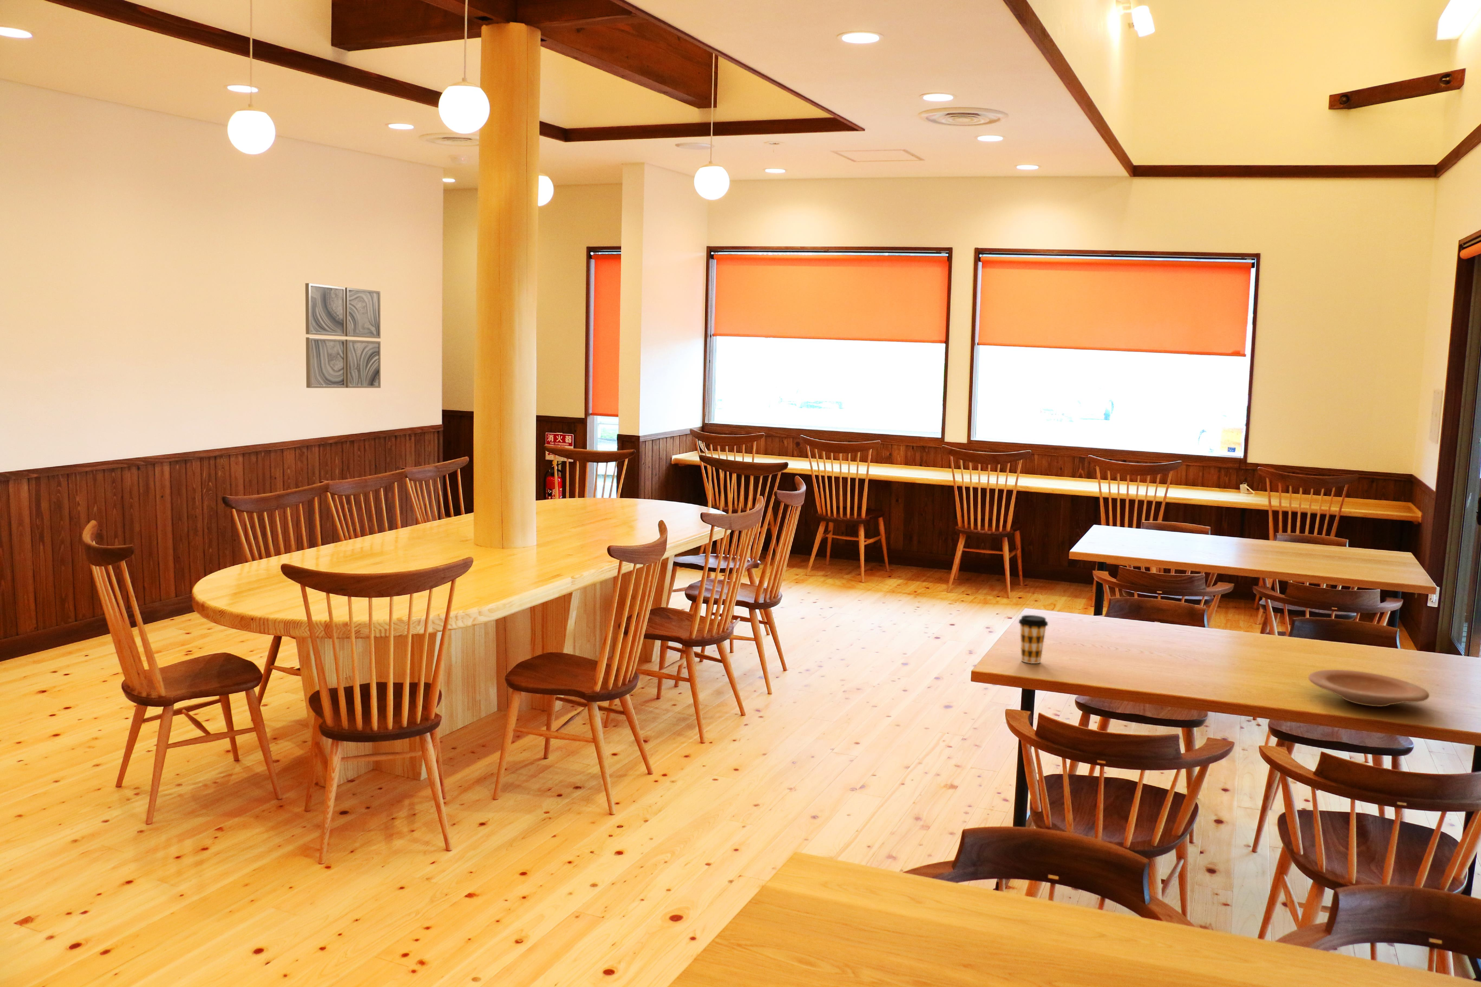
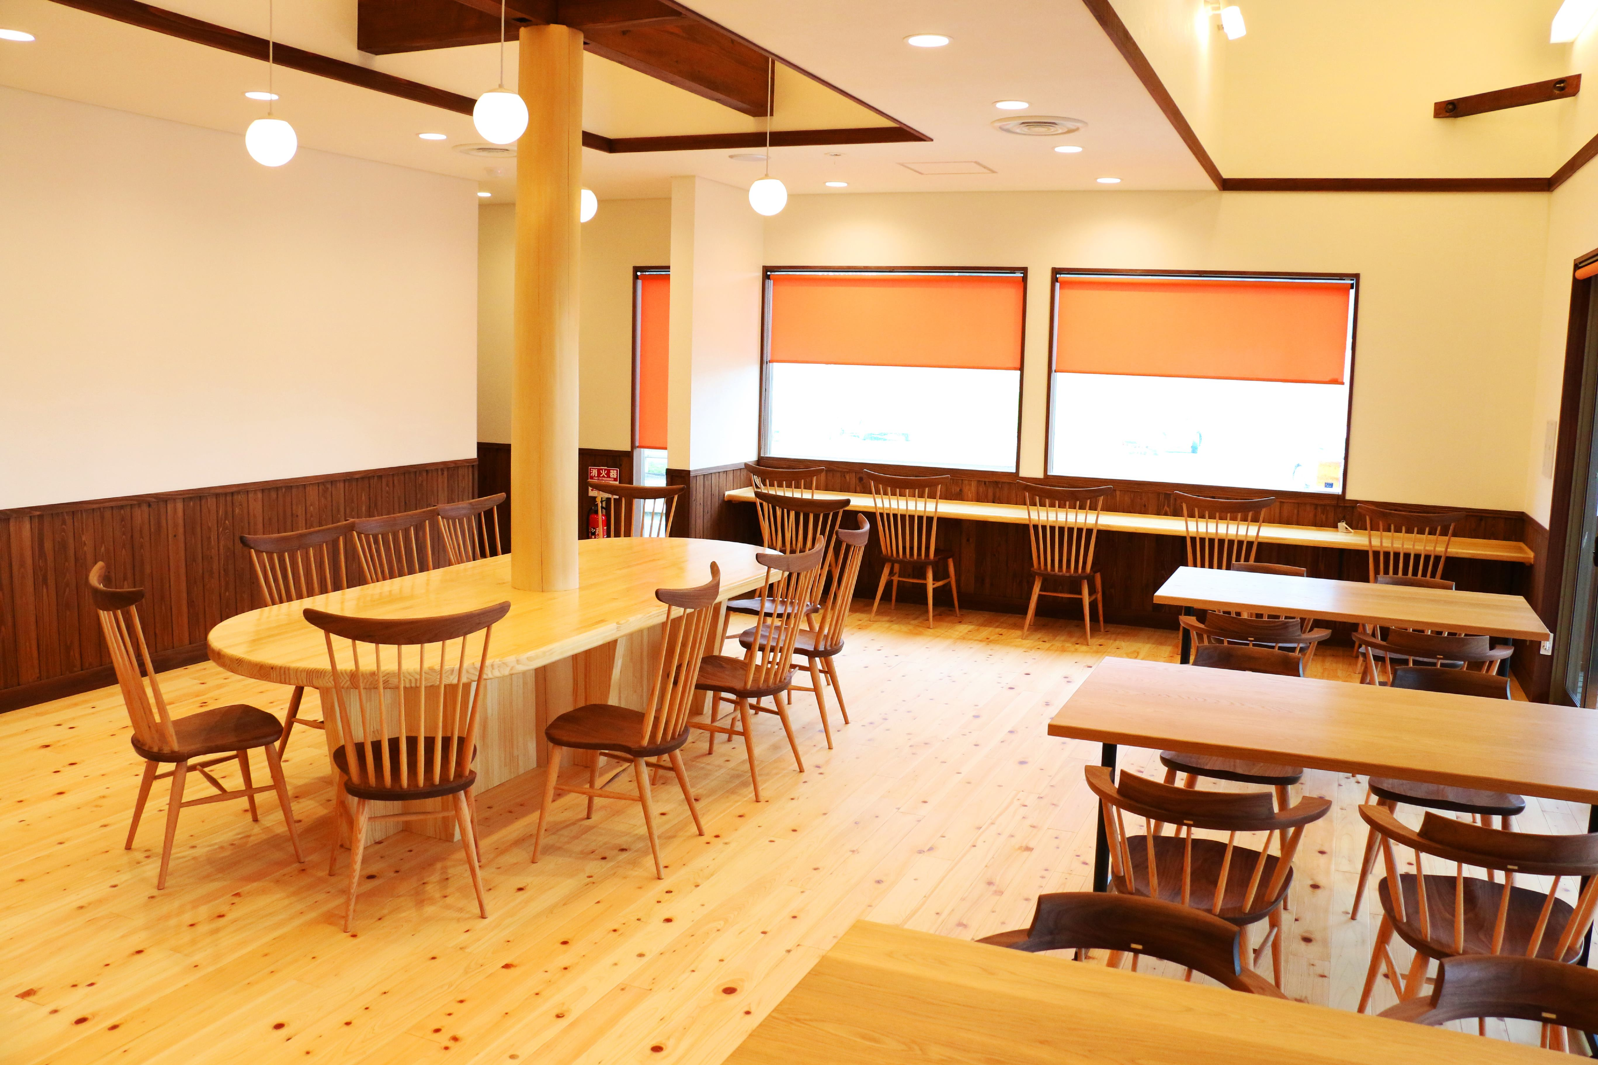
- wall art [305,283,381,389]
- coffee cup [1018,615,1049,664]
- plate [1308,670,1429,707]
